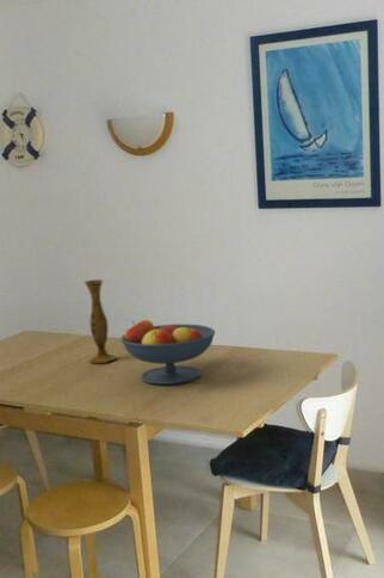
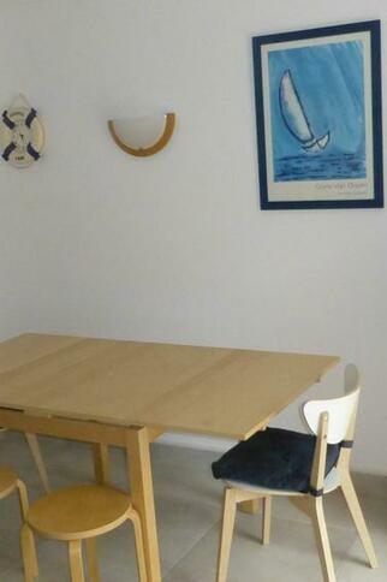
- fruit bowl [119,319,216,386]
- vase [82,278,118,364]
